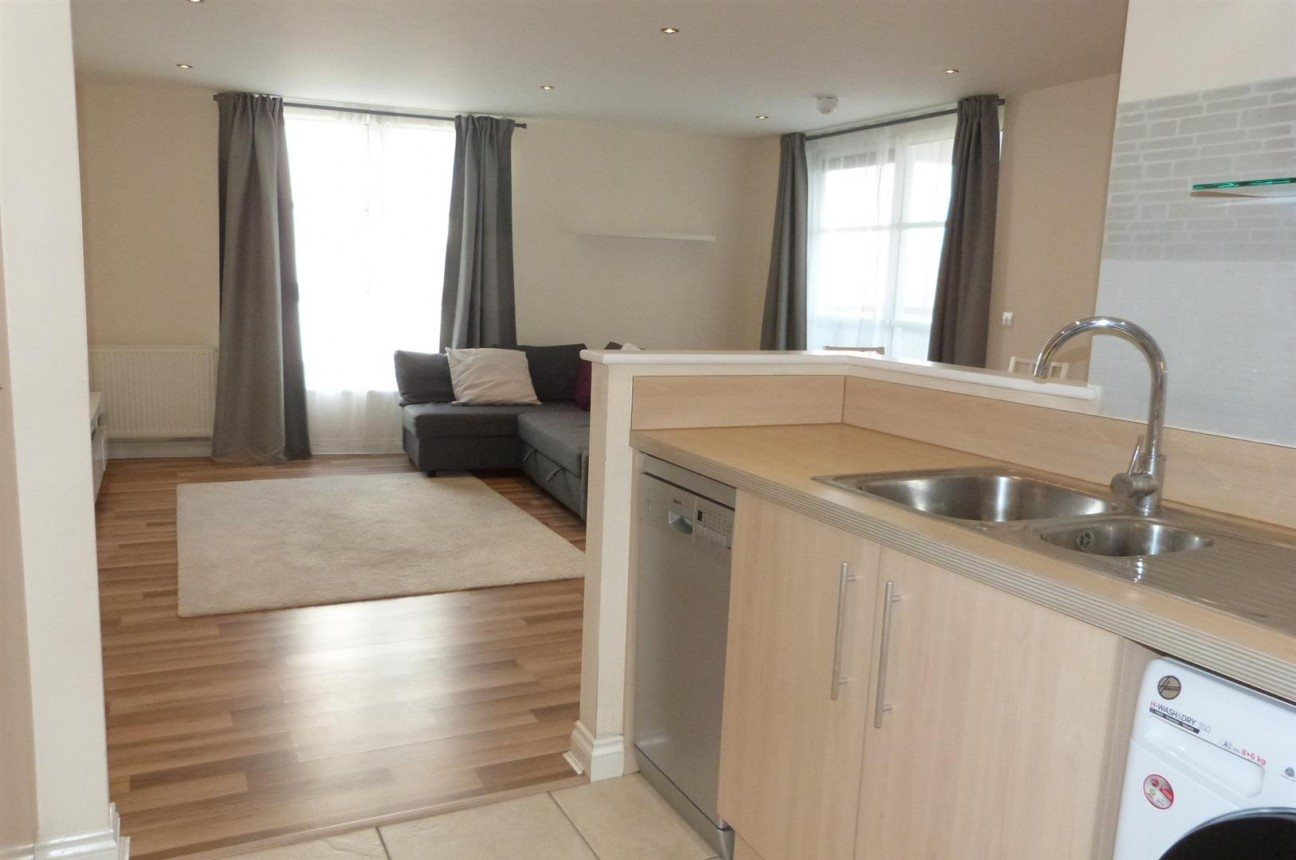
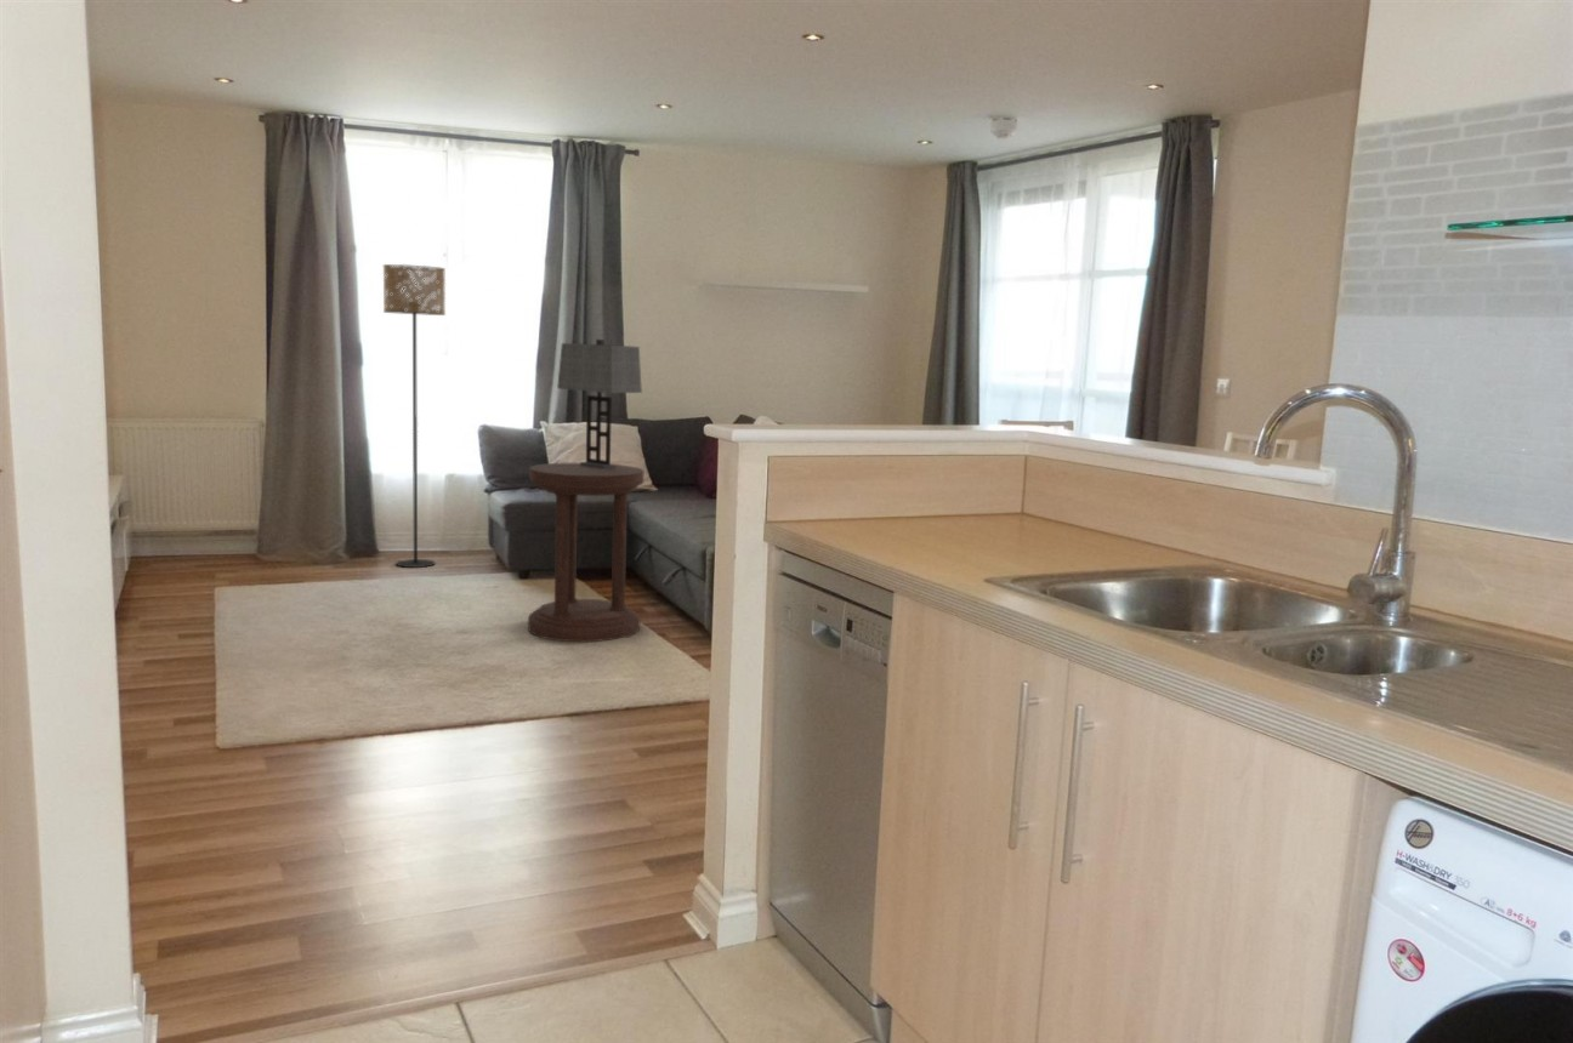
+ table lamp [556,338,643,468]
+ floor lamp [382,263,447,569]
+ side table [527,462,646,643]
